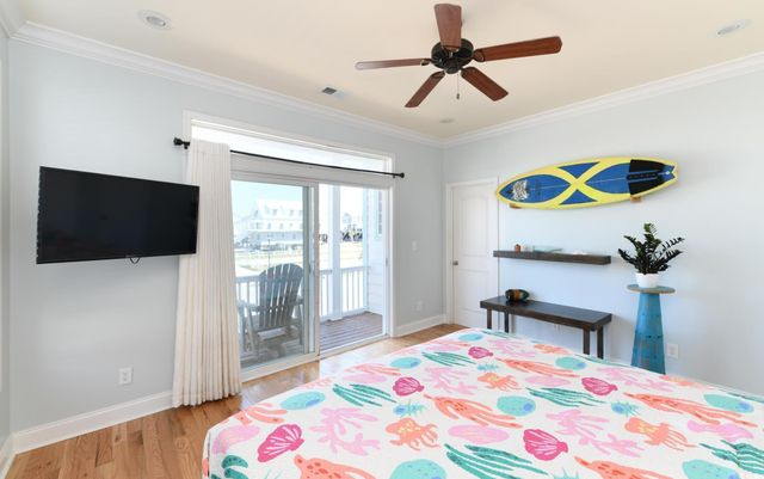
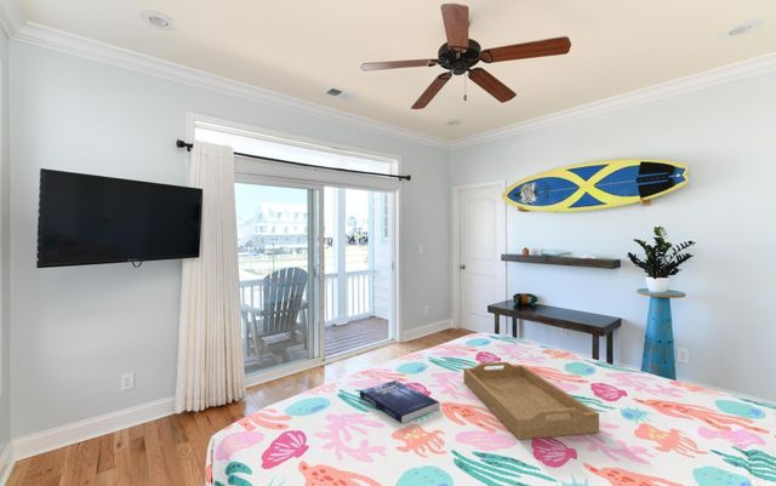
+ book [359,379,441,424]
+ serving tray [463,361,600,441]
